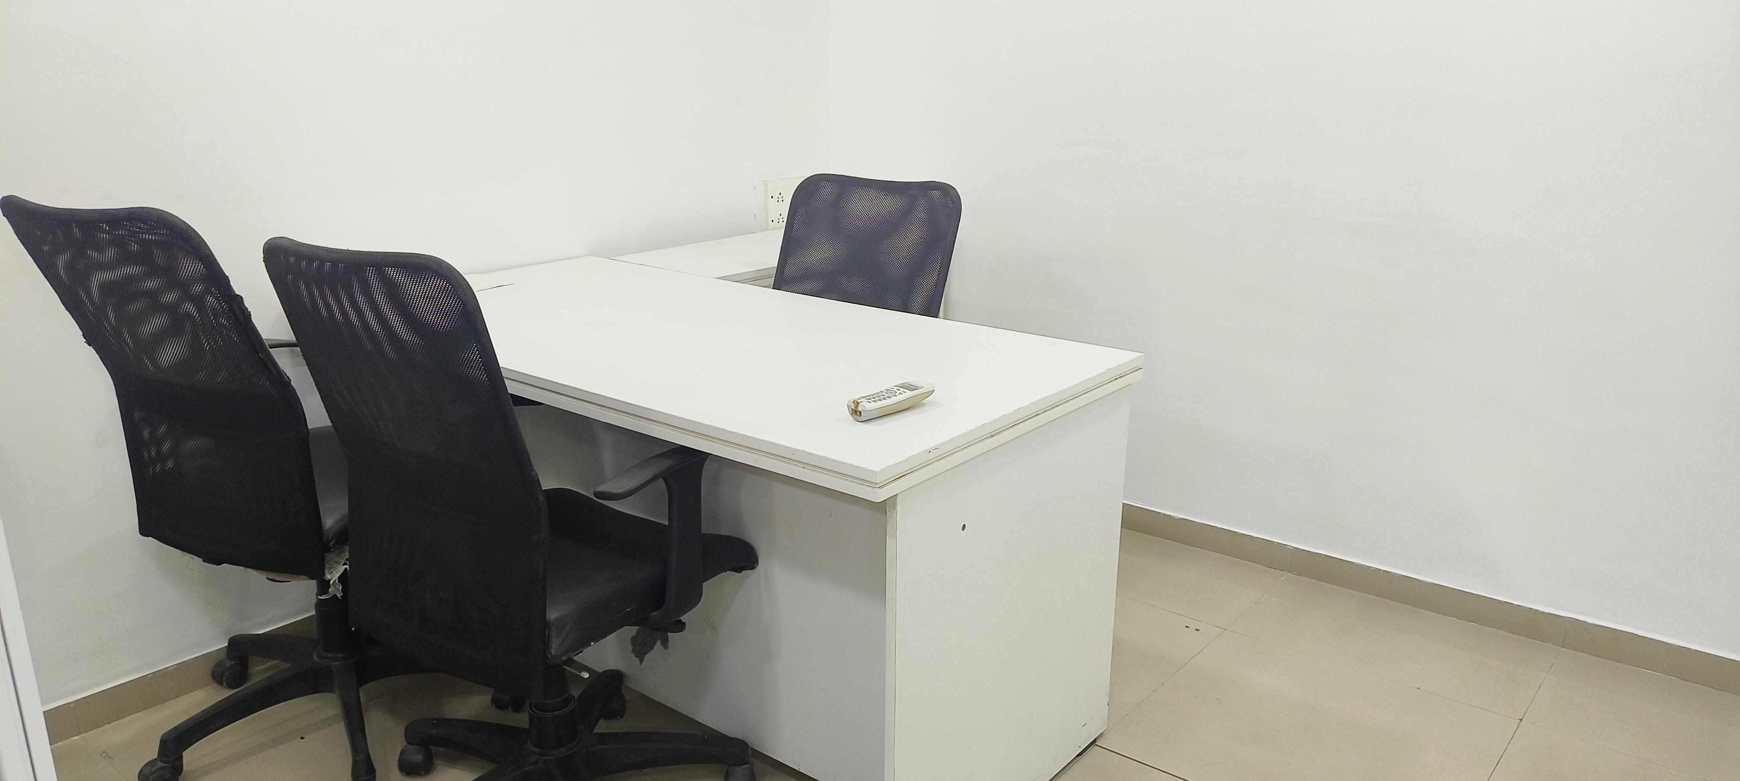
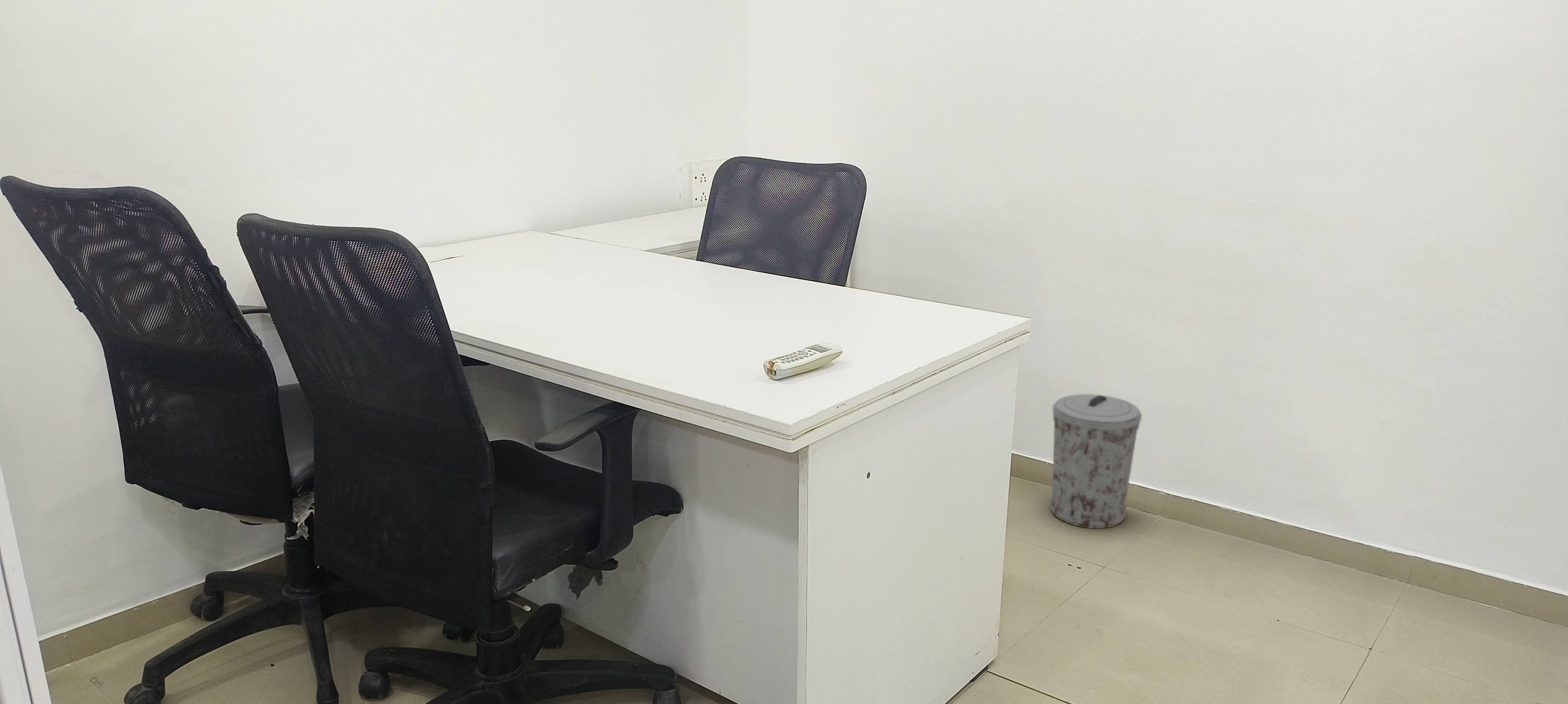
+ trash can [1050,394,1142,529]
